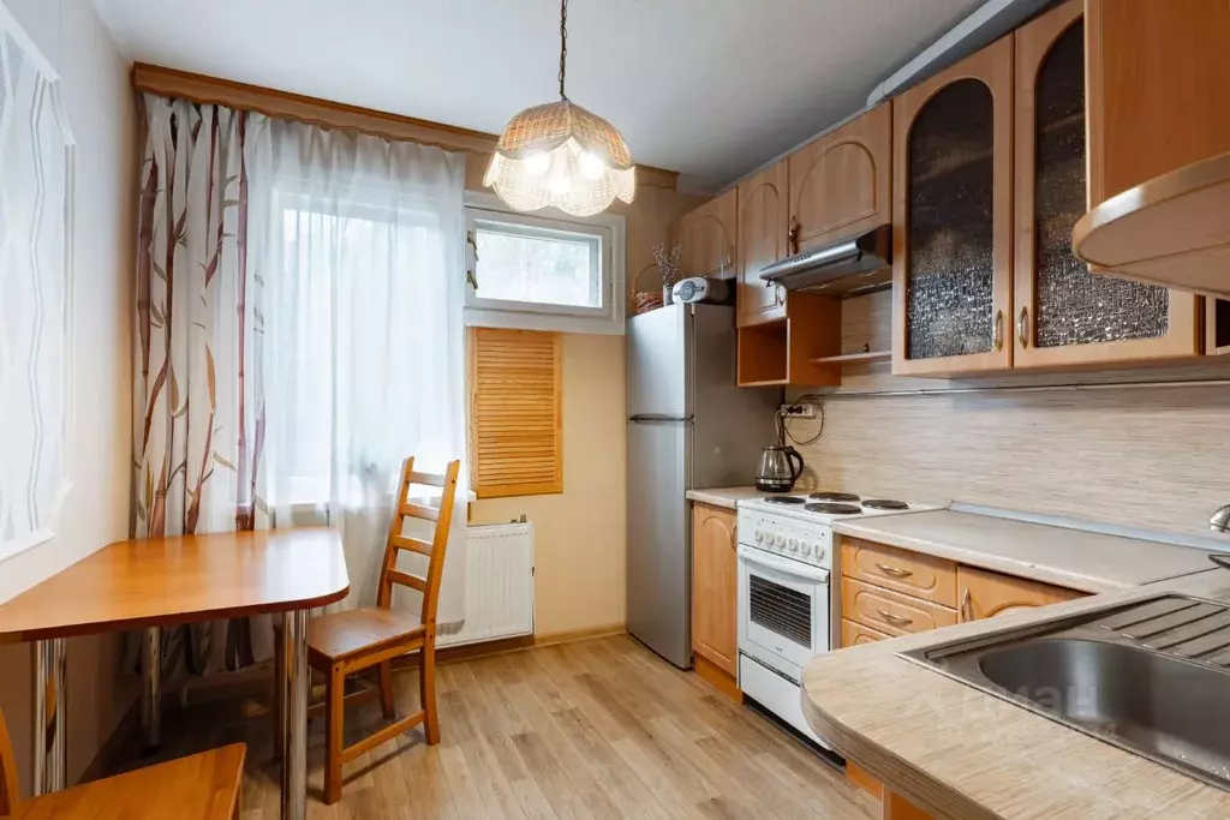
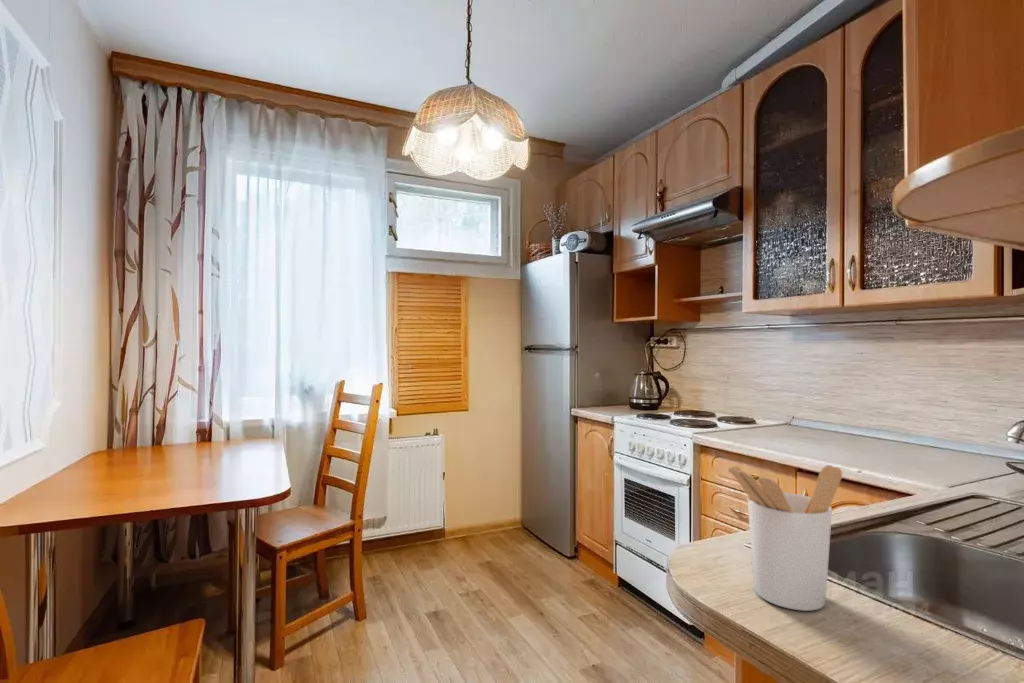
+ utensil holder [728,464,843,612]
